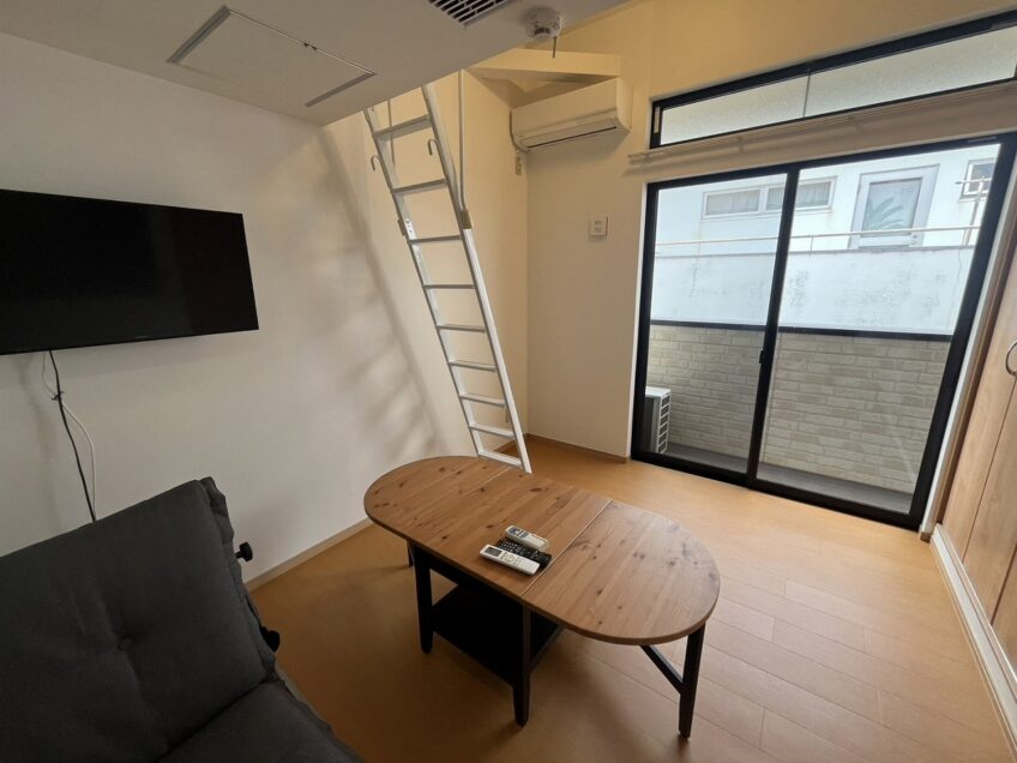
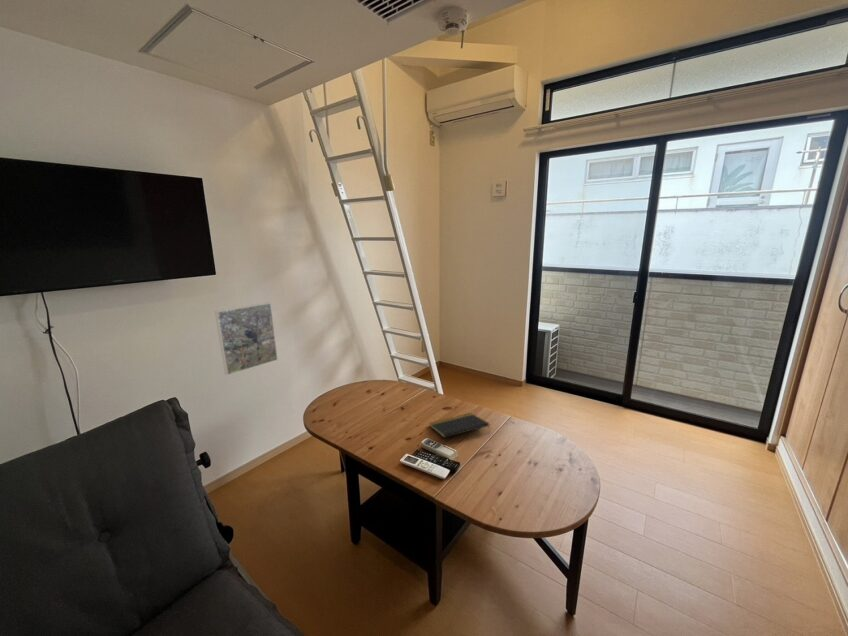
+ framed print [214,301,279,376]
+ notepad [428,412,491,439]
